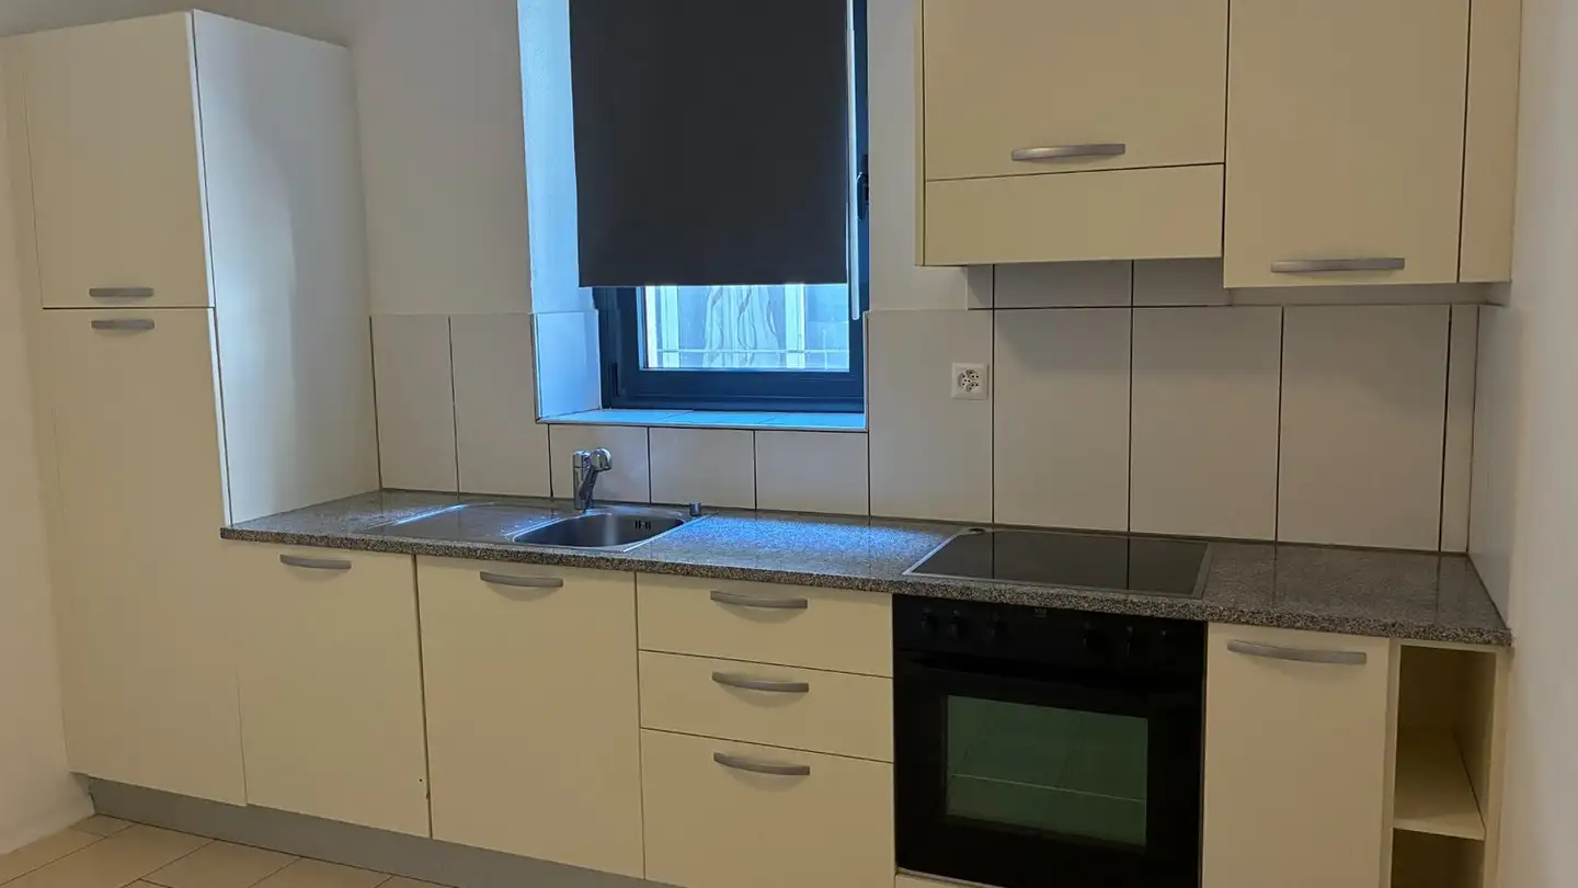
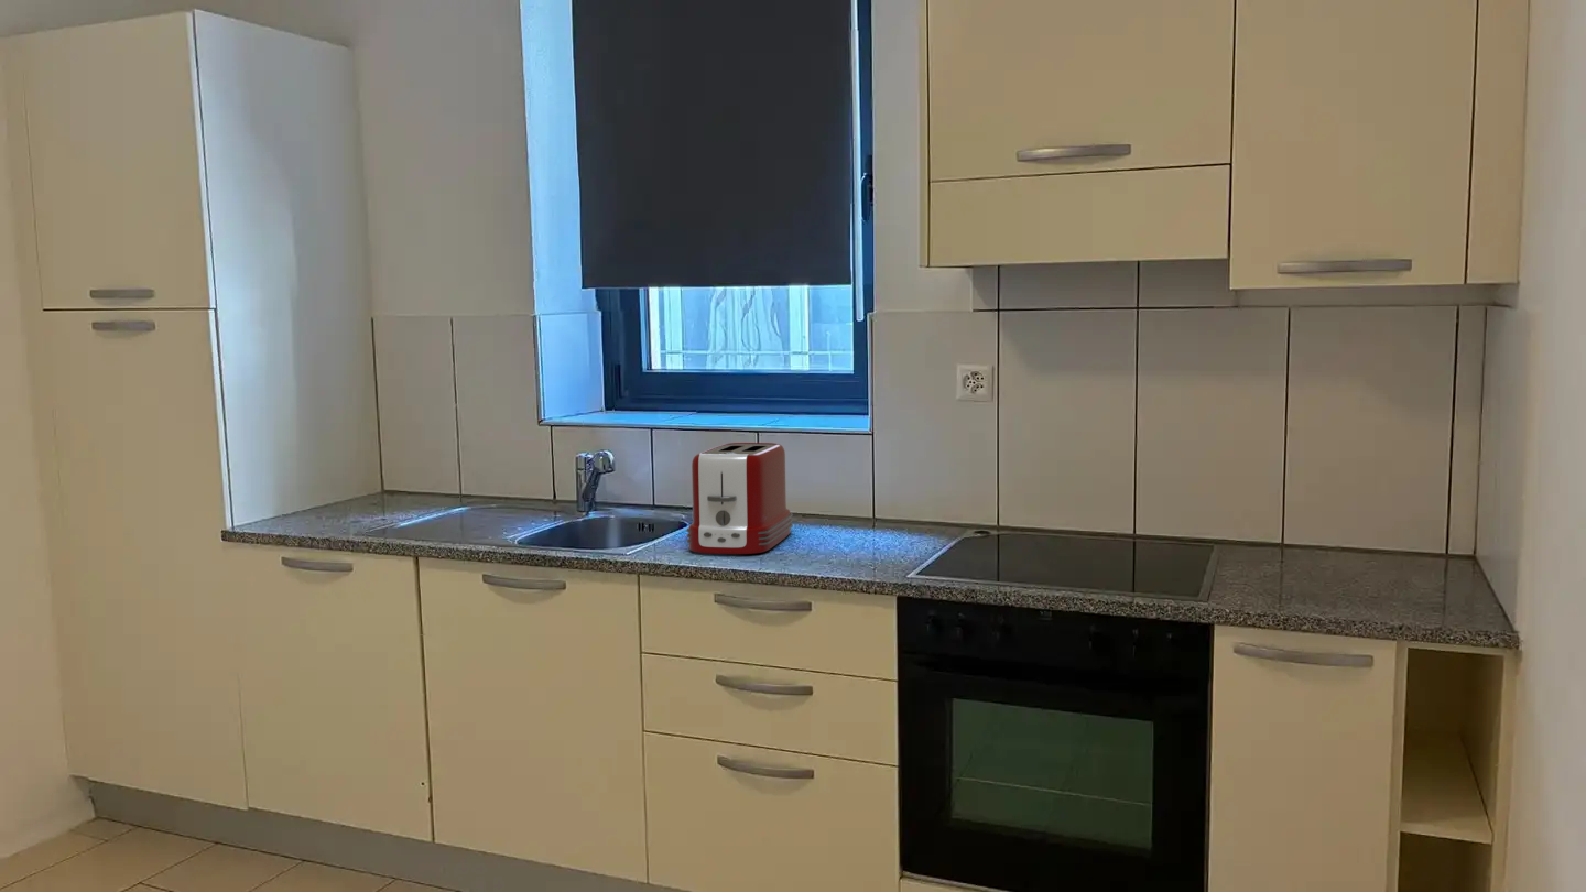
+ toaster [685,442,794,555]
